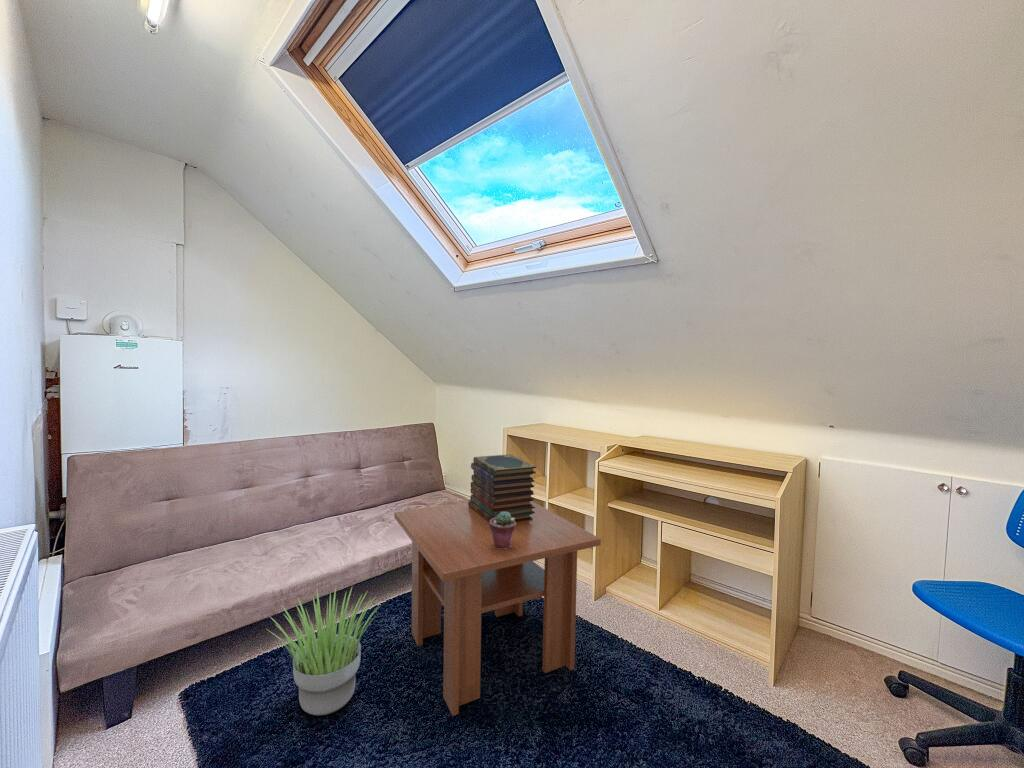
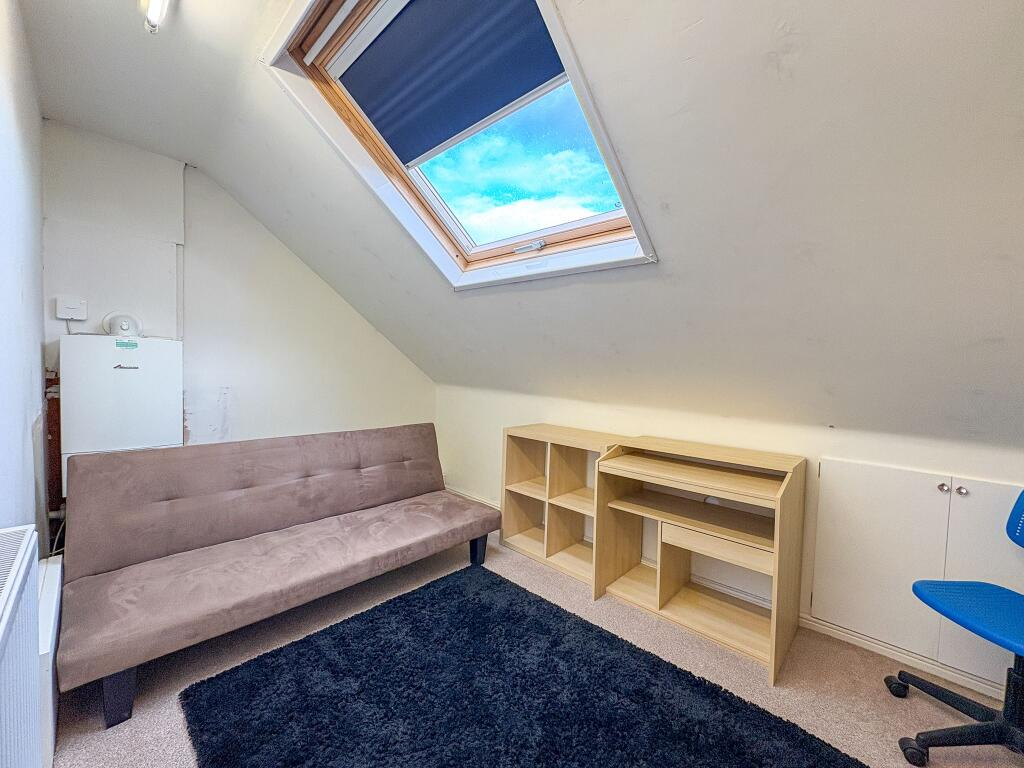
- book stack [468,453,537,522]
- potted plant [267,587,382,716]
- coffee table [393,501,602,717]
- potted succulent [489,512,516,549]
